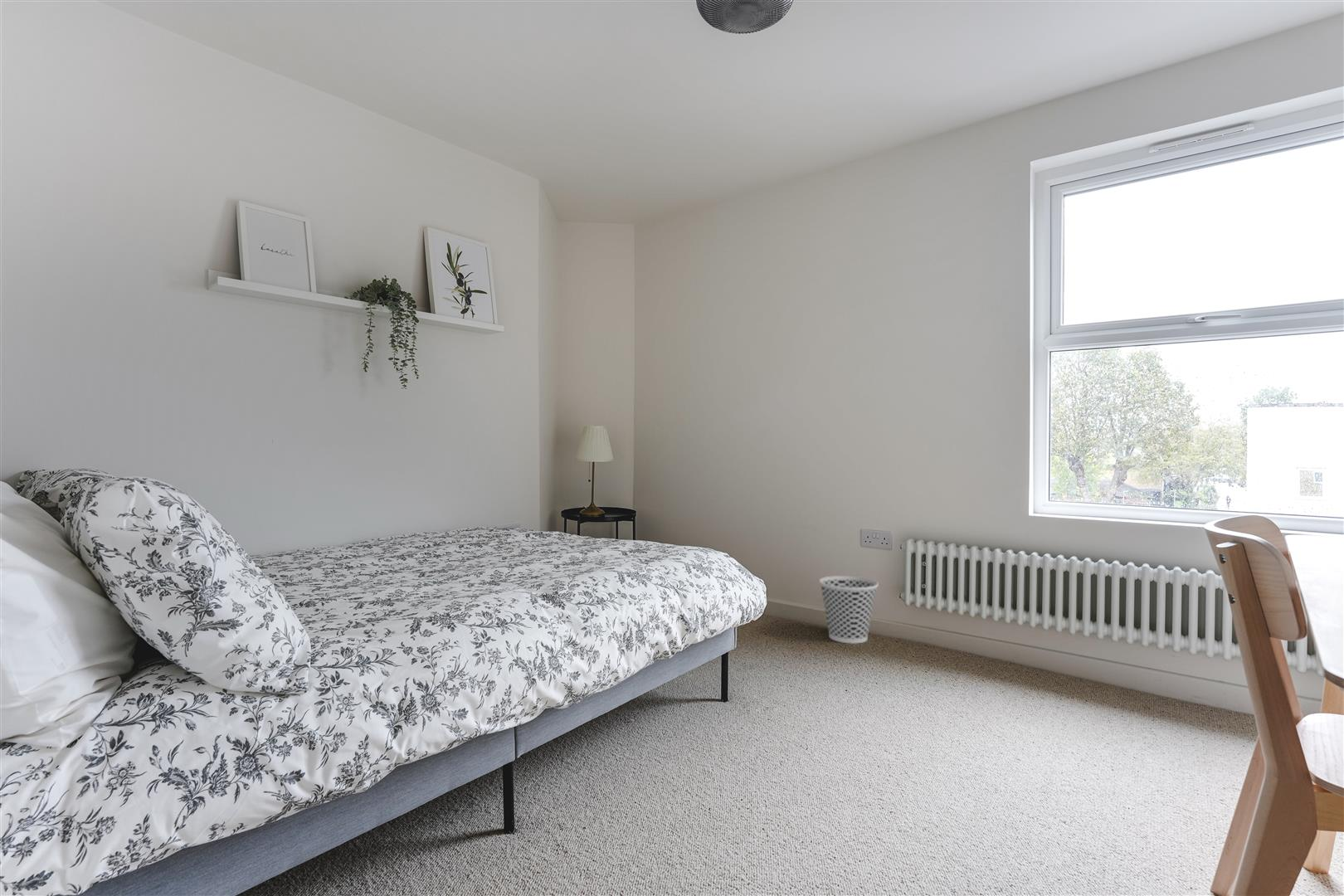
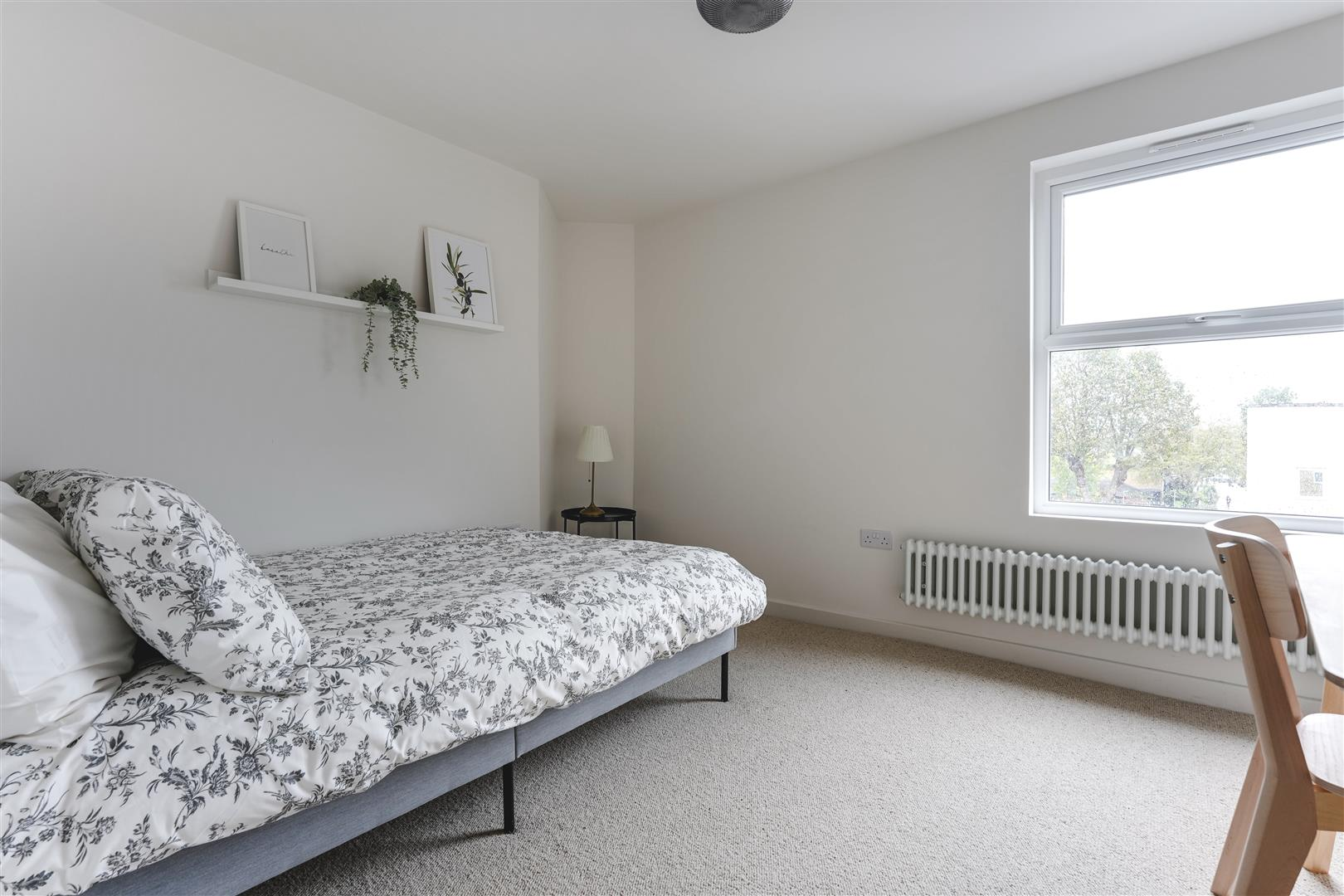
- wastebasket [819,575,879,645]
